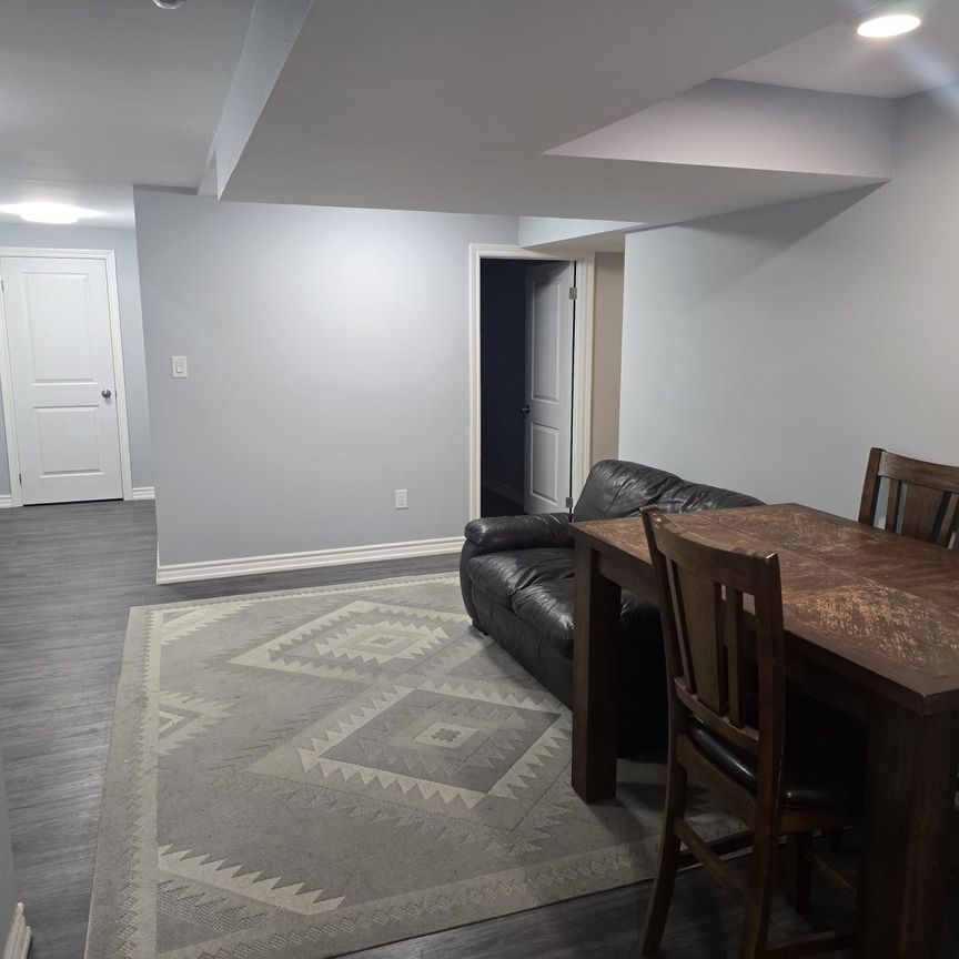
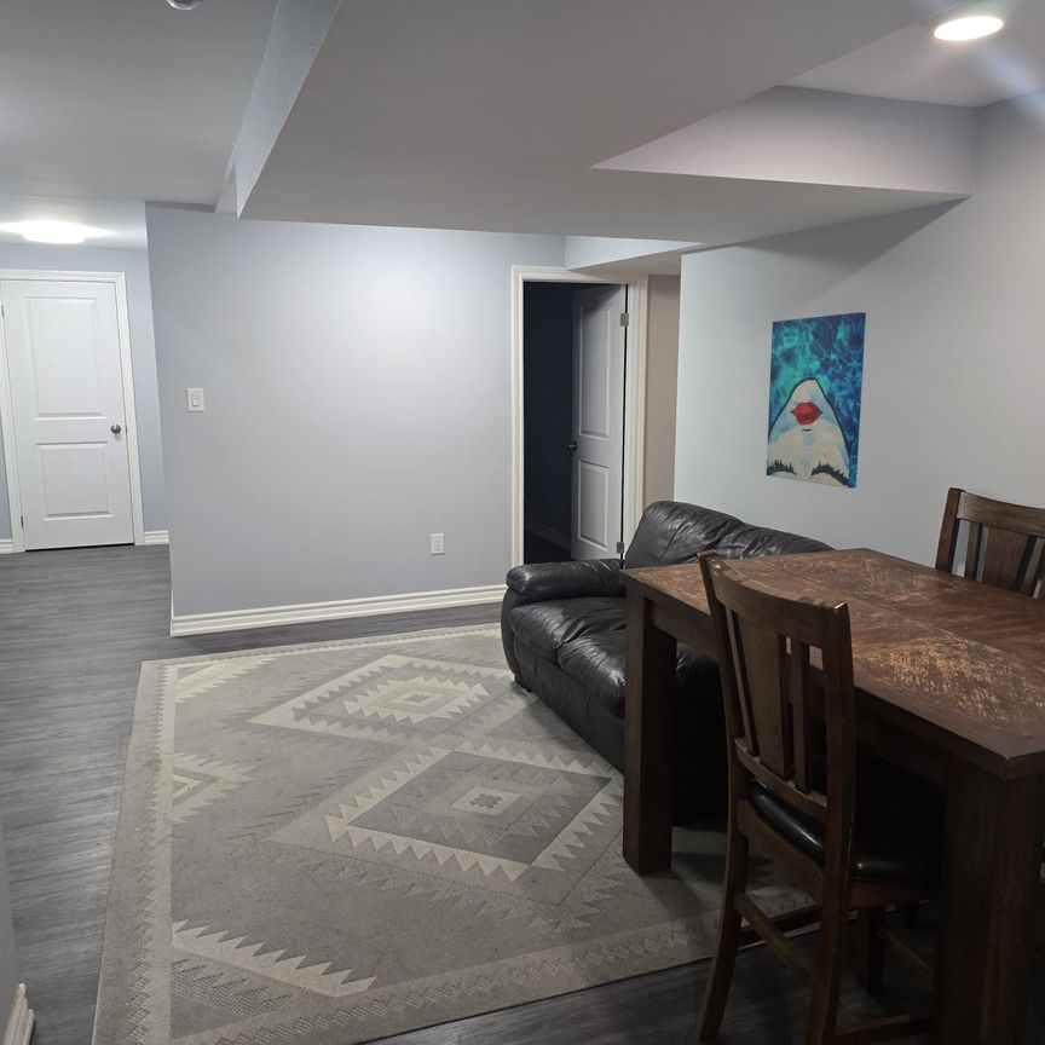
+ wall art [764,311,867,490]
